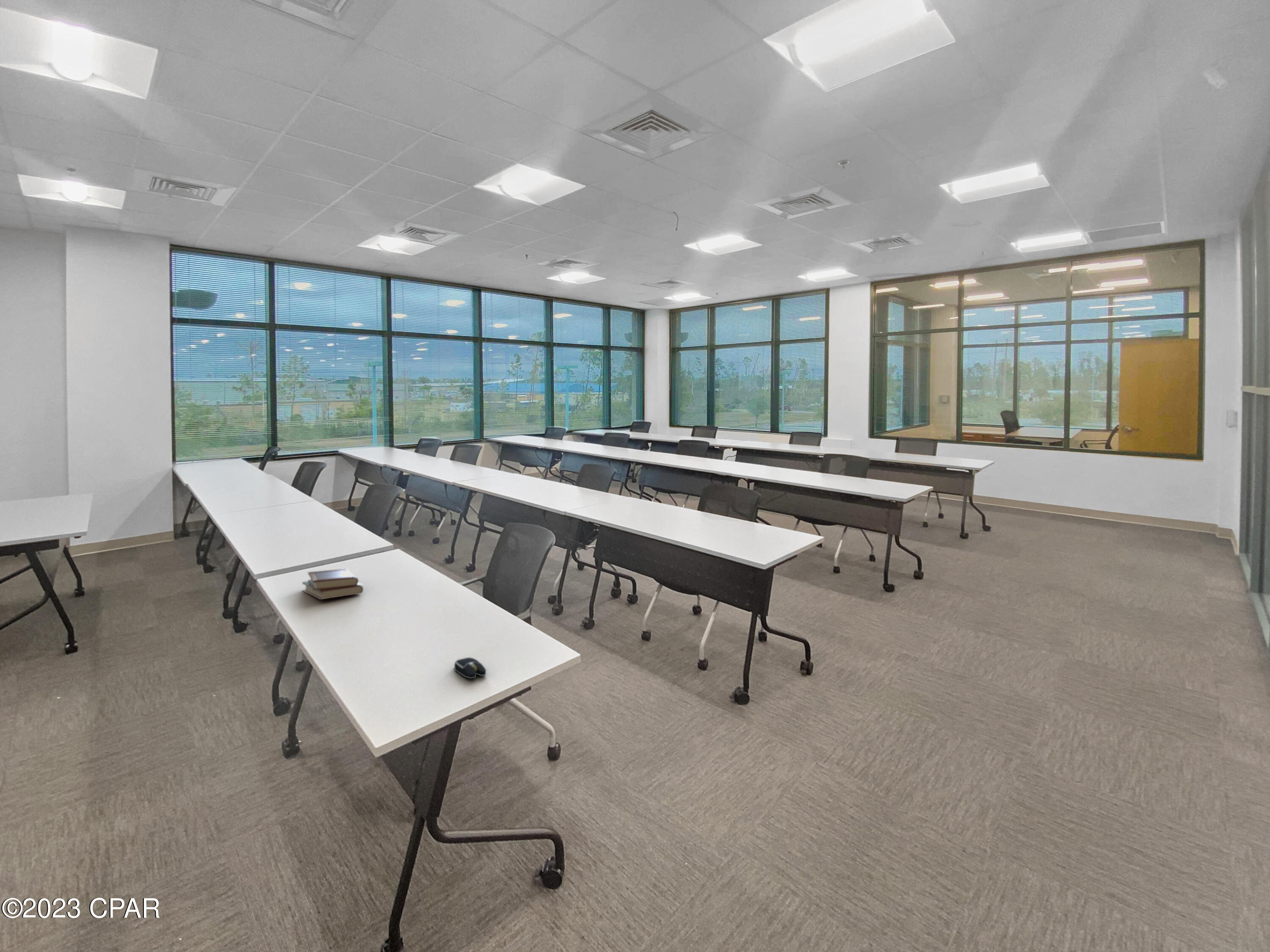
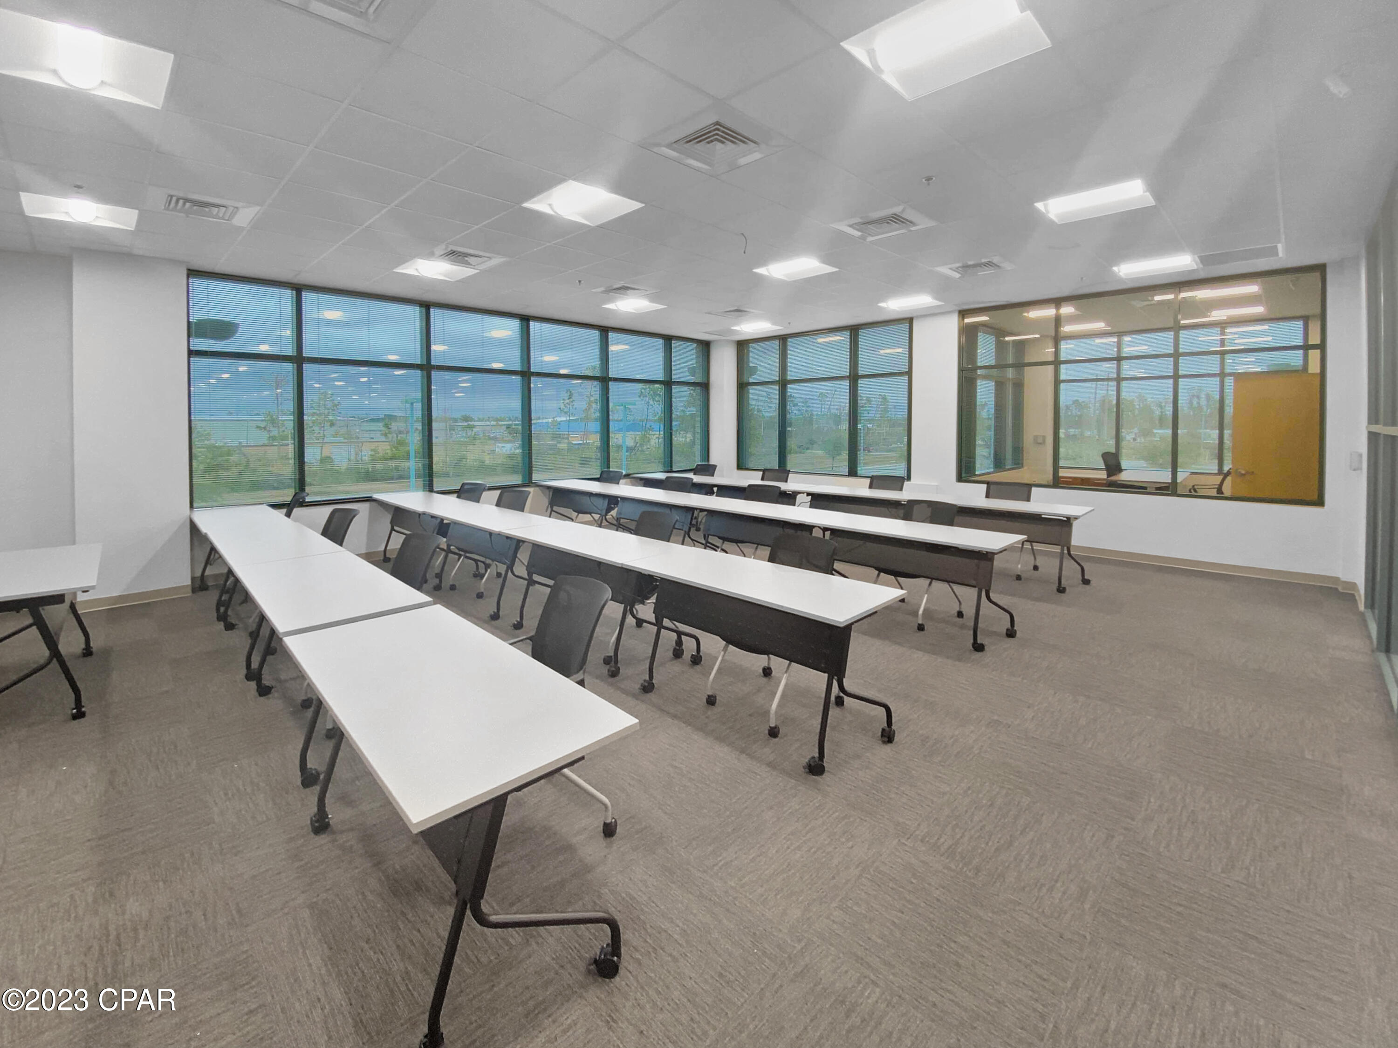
- book set [301,568,365,600]
- computer mouse [454,657,487,679]
